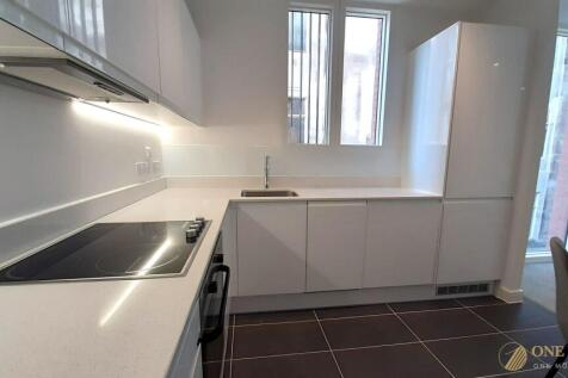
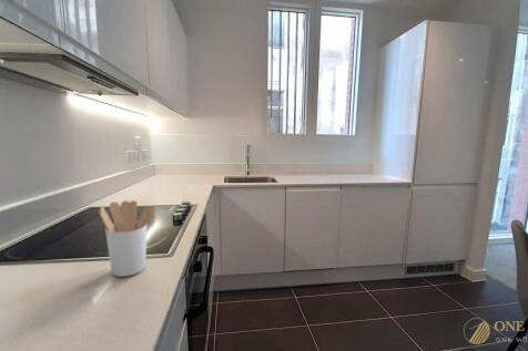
+ utensil holder [99,199,154,278]
